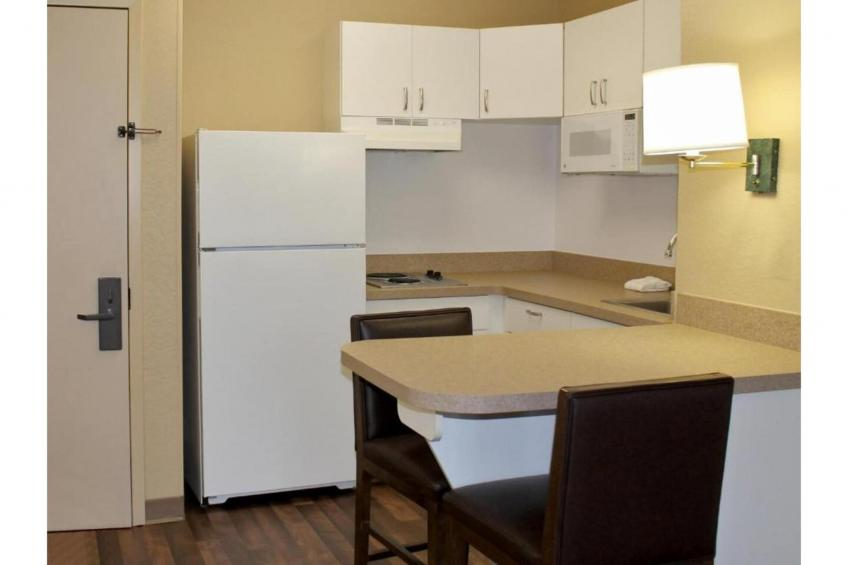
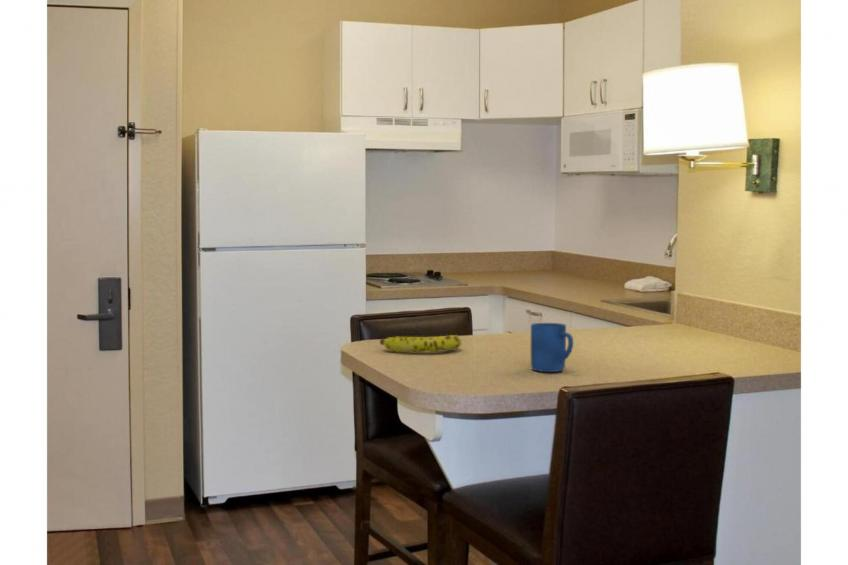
+ fruit [379,334,463,353]
+ mug [530,322,574,373]
